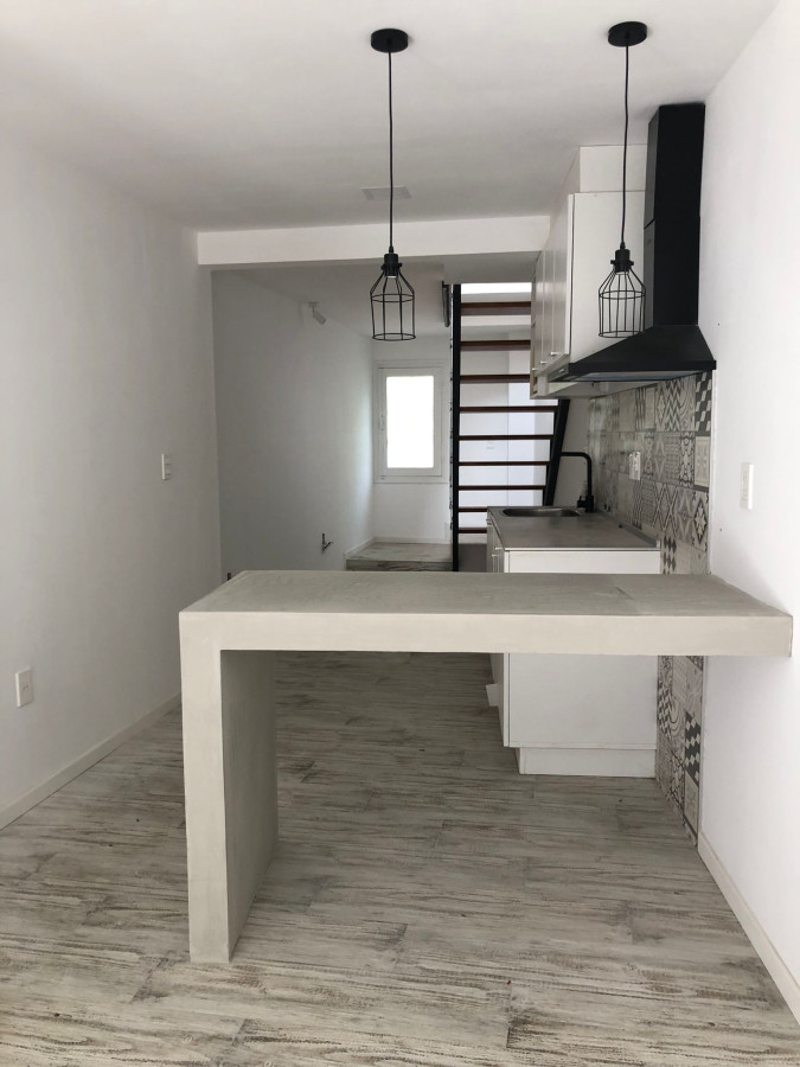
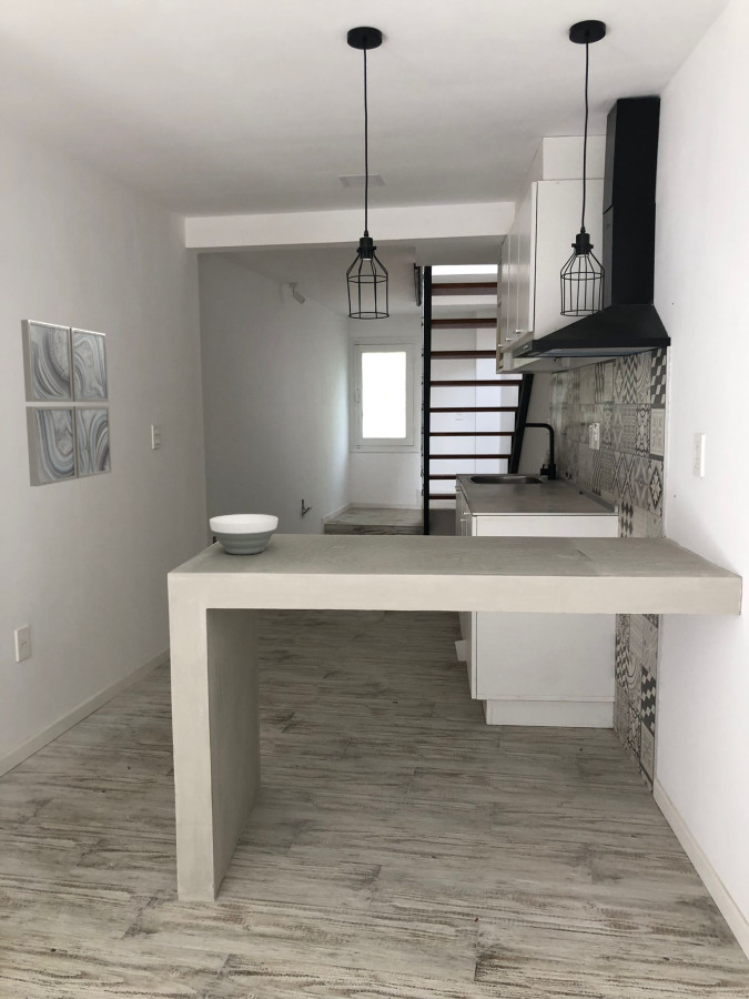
+ bowl [209,513,279,555]
+ wall art [20,319,113,487]
